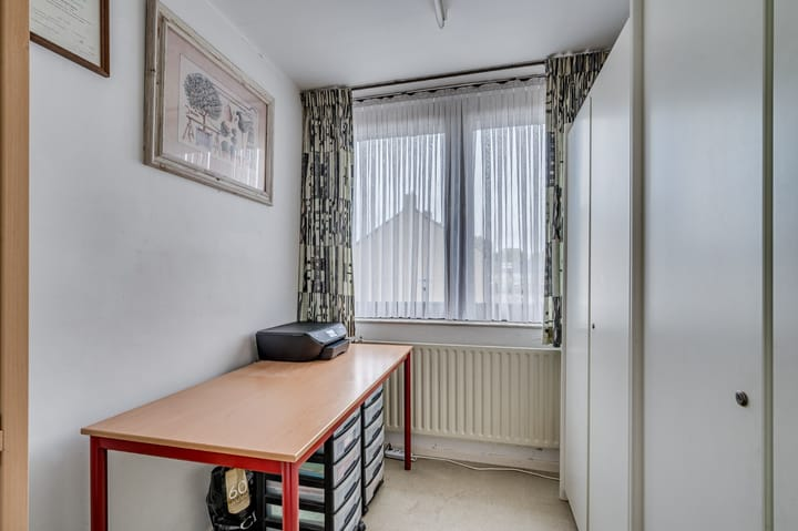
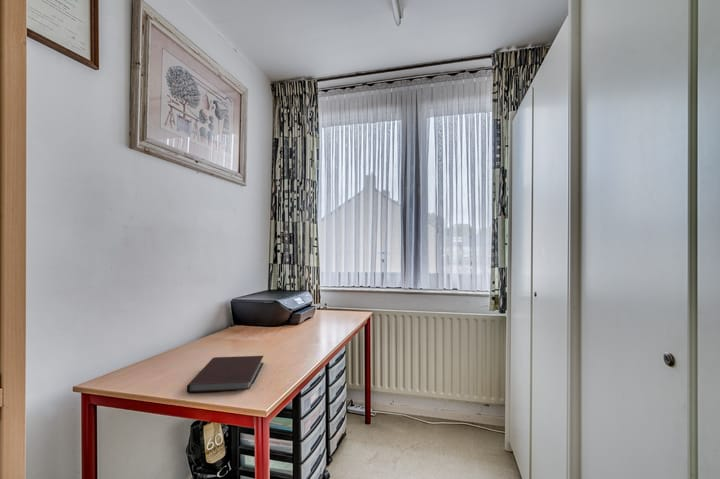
+ notebook [186,355,264,394]
